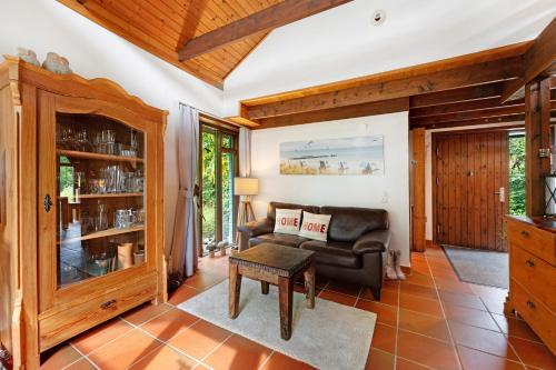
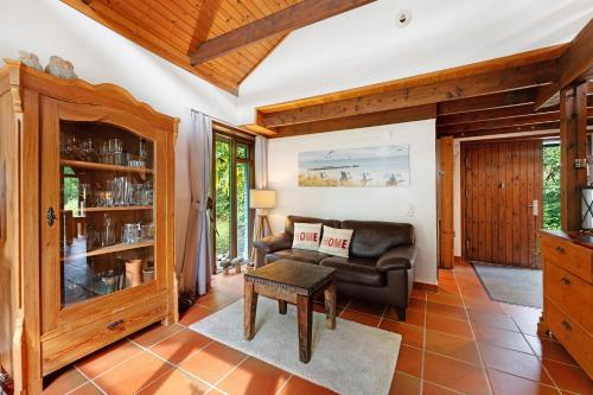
- boots [386,248,406,281]
